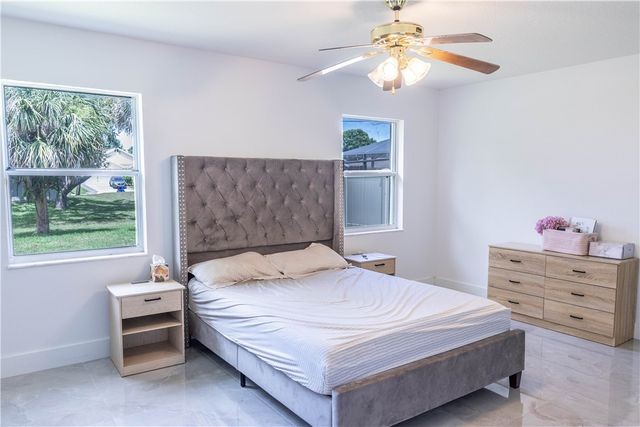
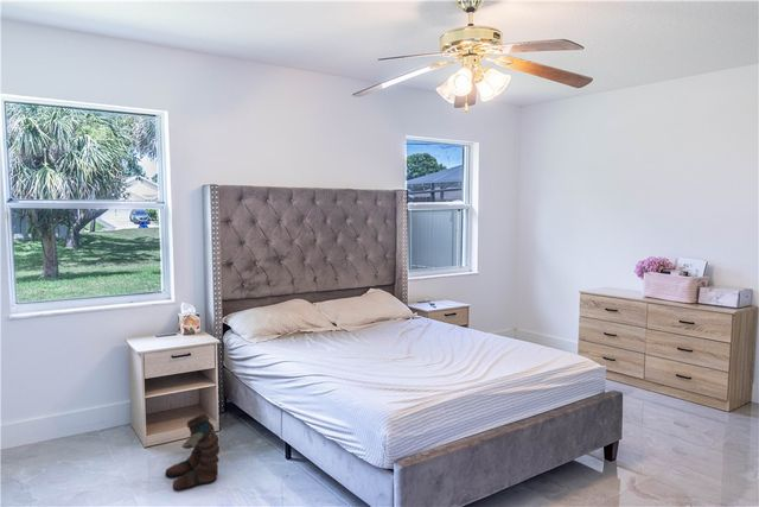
+ boots [164,412,221,492]
